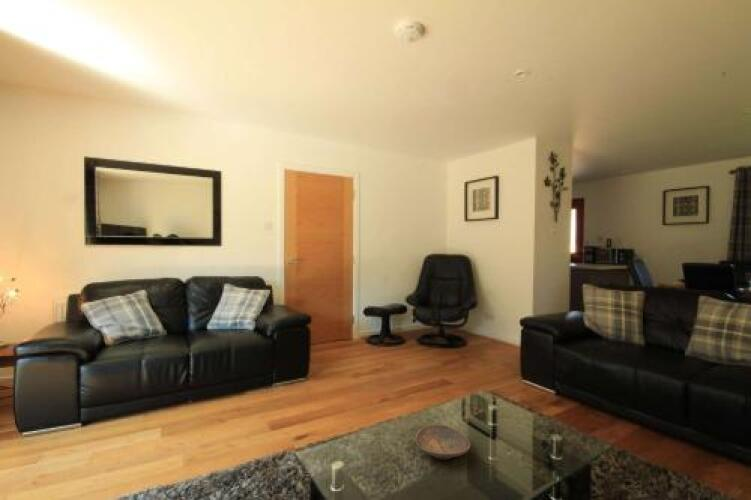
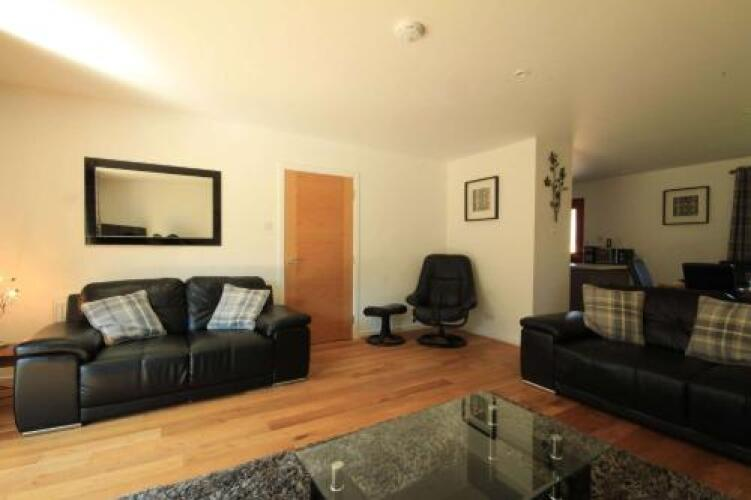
- decorative bowl [414,424,471,460]
